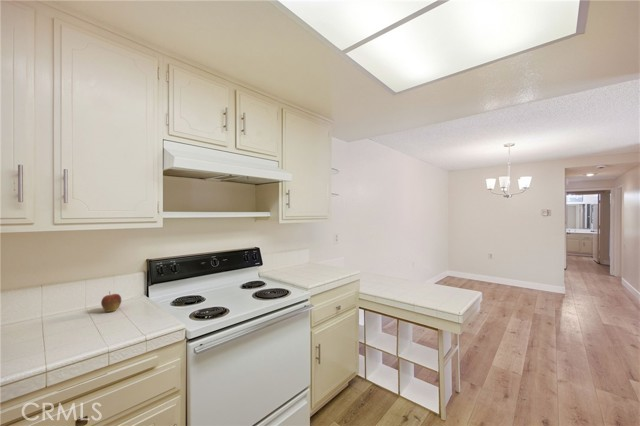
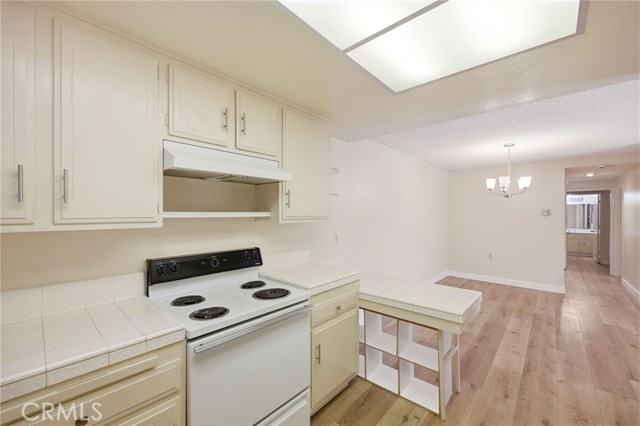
- apple [100,290,122,313]
